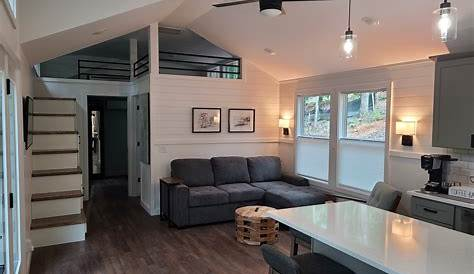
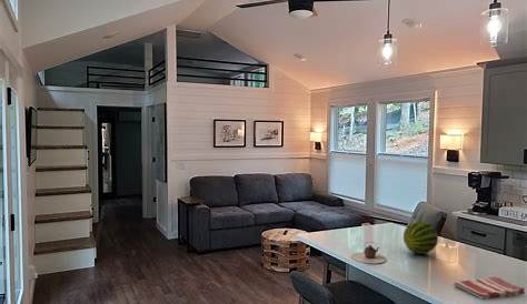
+ dish towel [453,275,526,301]
+ teapot [350,241,387,265]
+ fruit [402,220,439,255]
